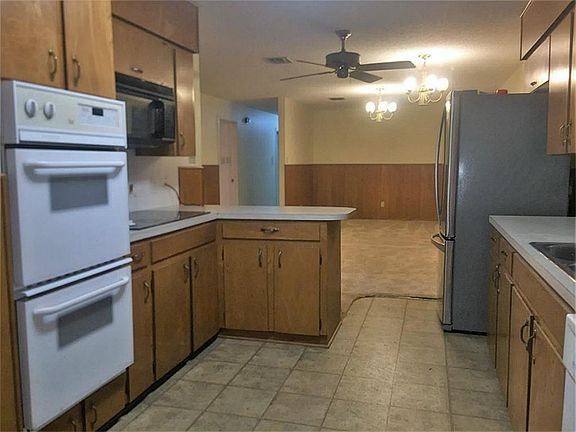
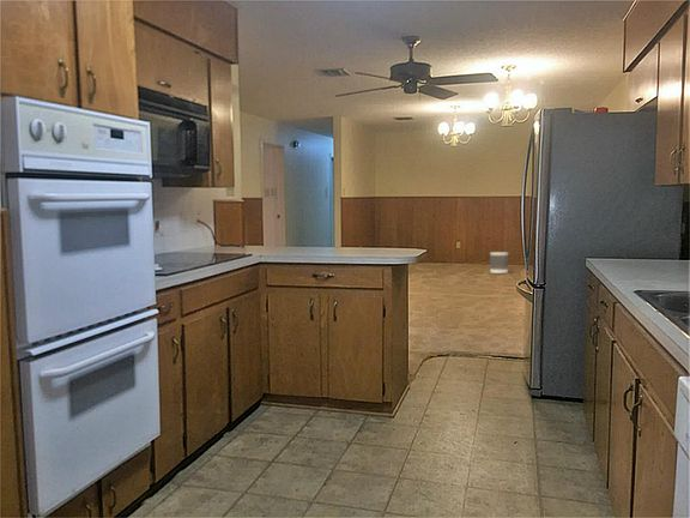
+ wastebasket [489,251,510,275]
